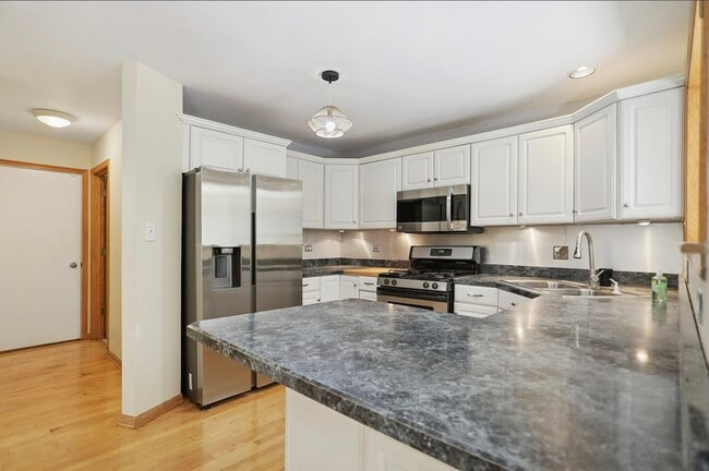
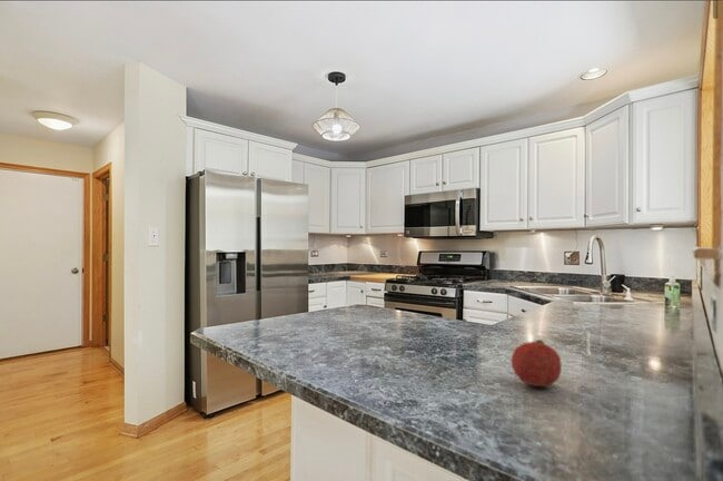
+ fruit [511,338,563,387]
